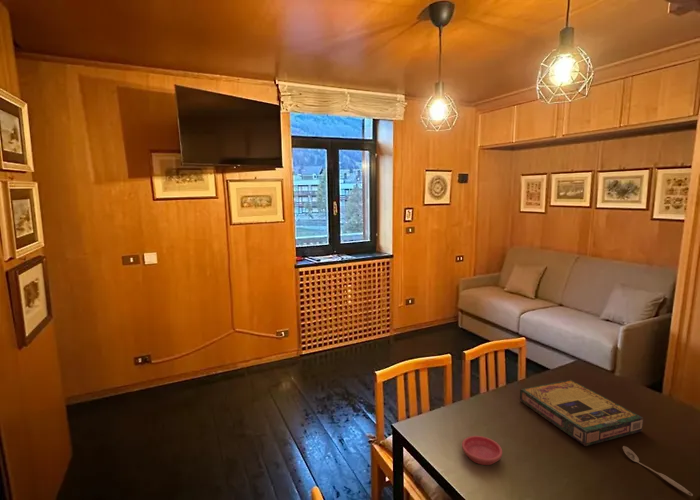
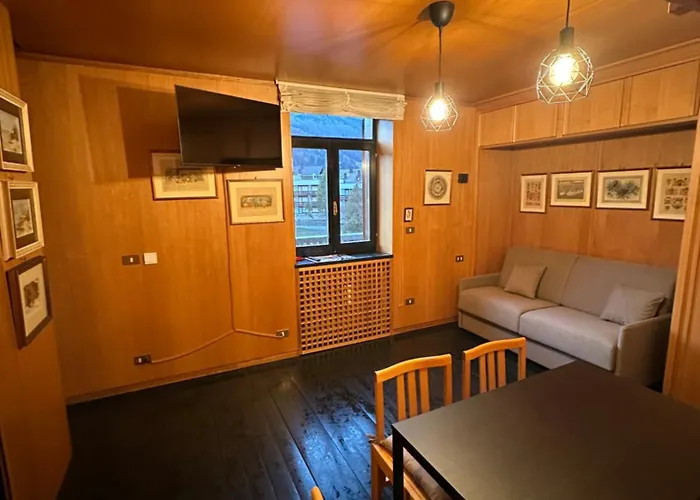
- saucer [461,435,503,466]
- video game box [519,379,644,447]
- spoon [622,445,694,497]
